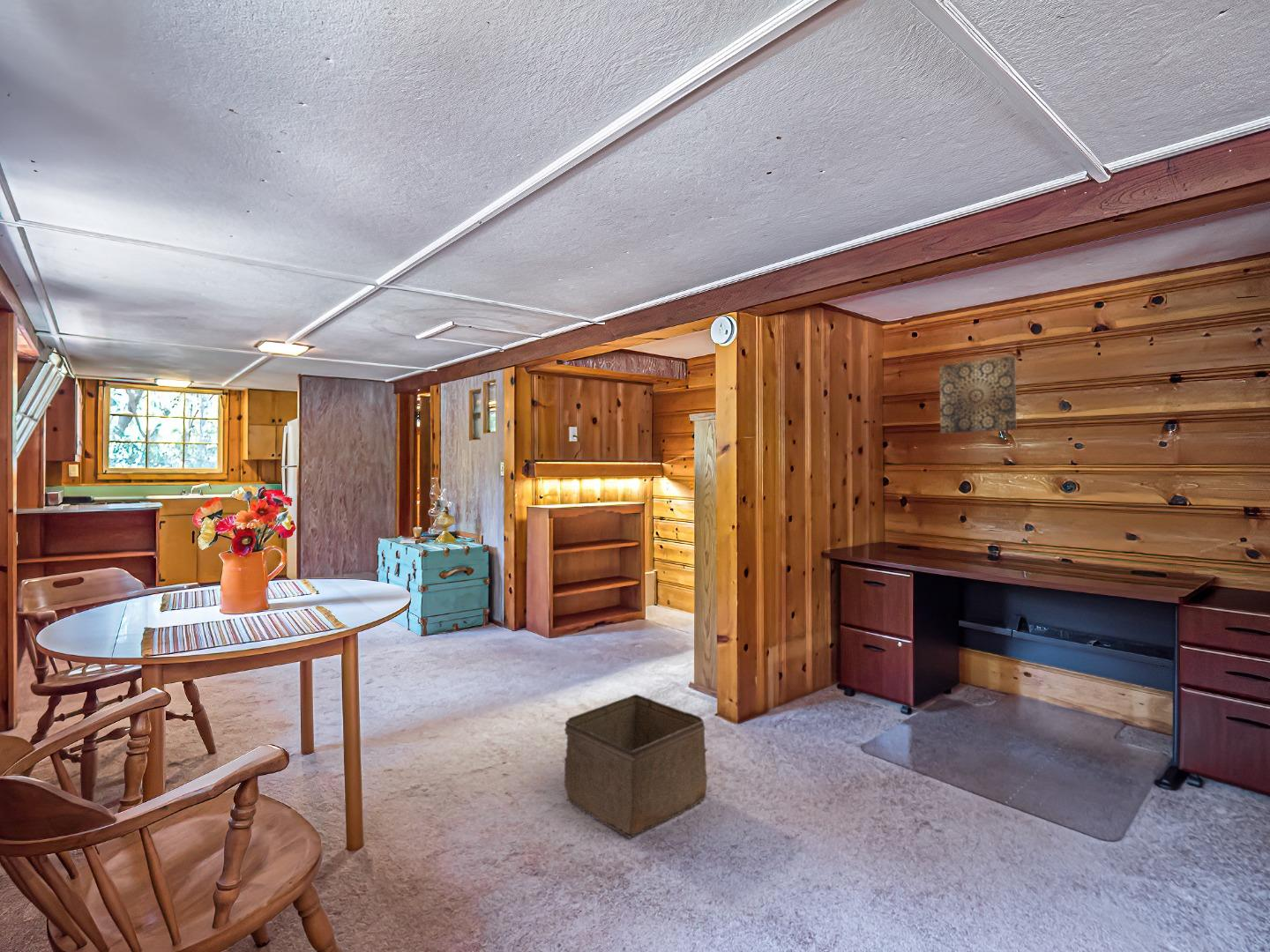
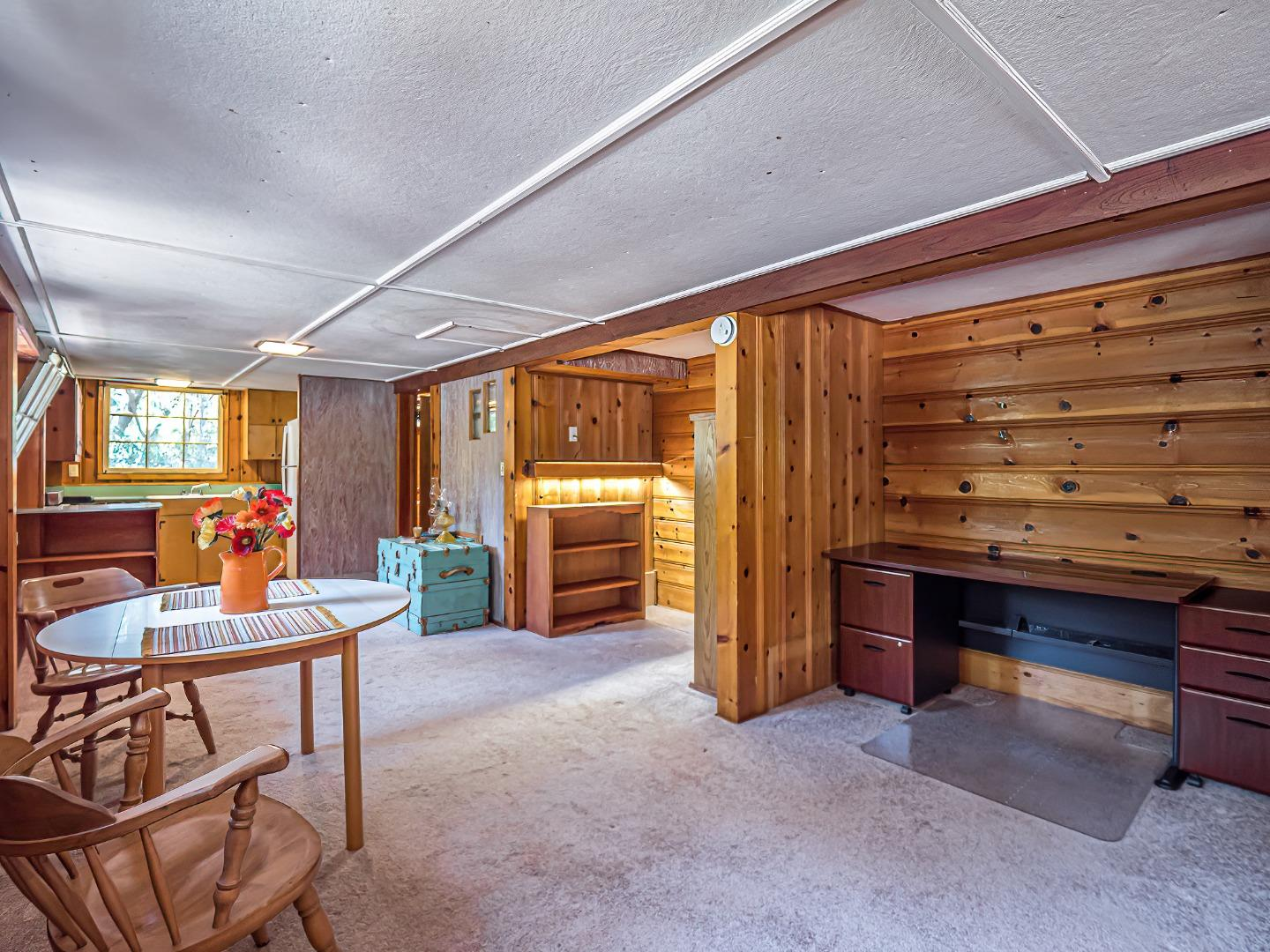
- storage bin [564,694,708,838]
- wall art [938,355,1018,435]
